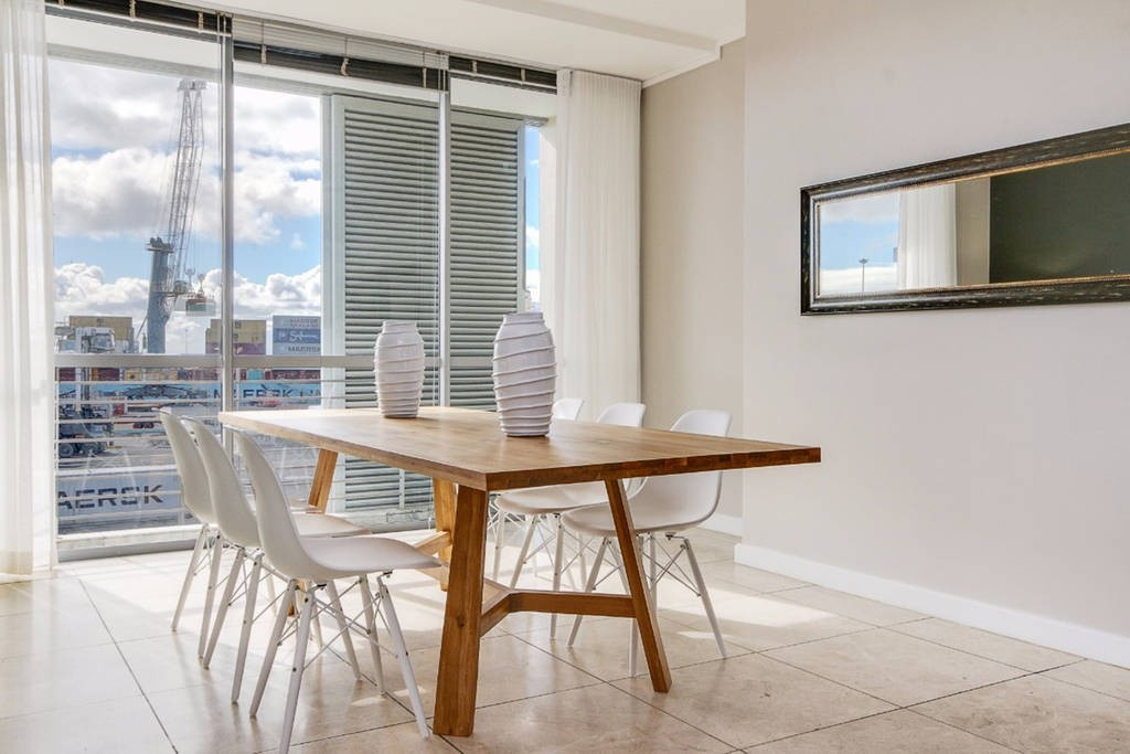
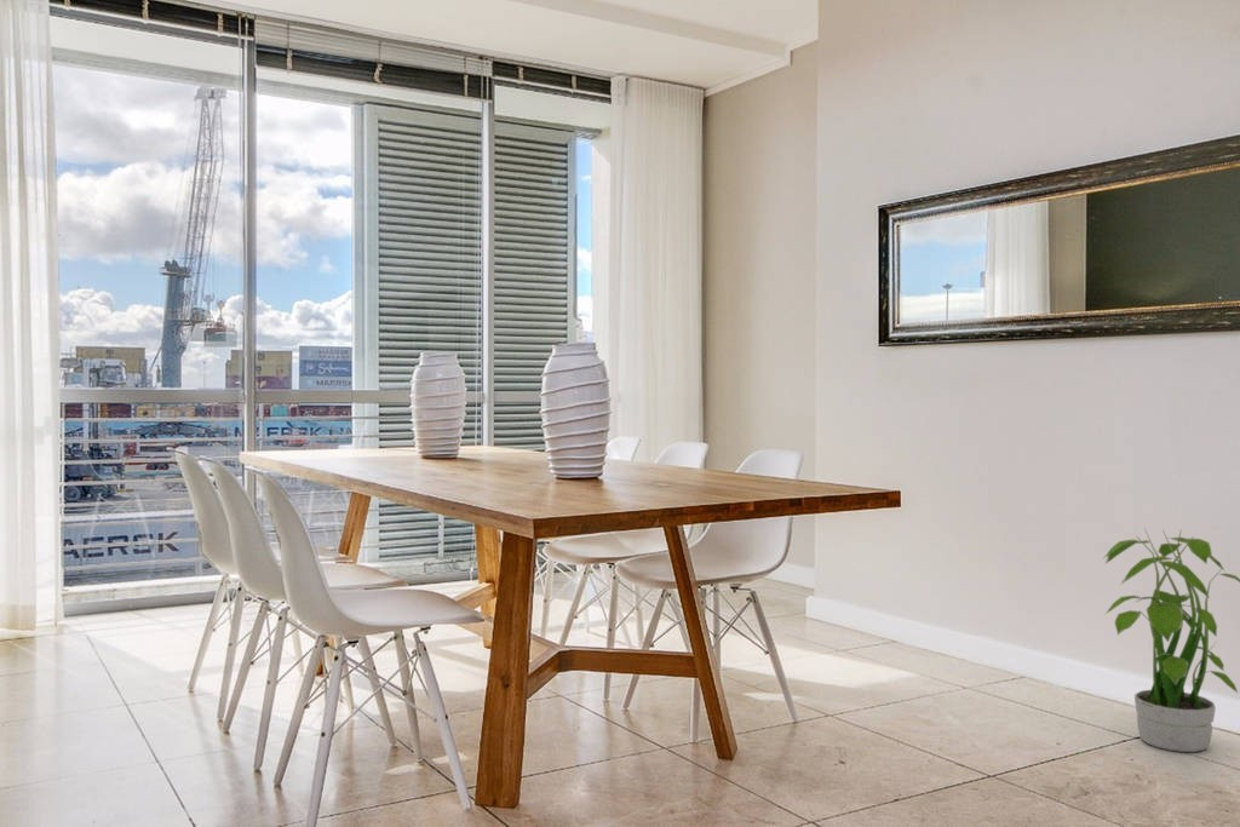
+ potted plant [1103,527,1240,753]
